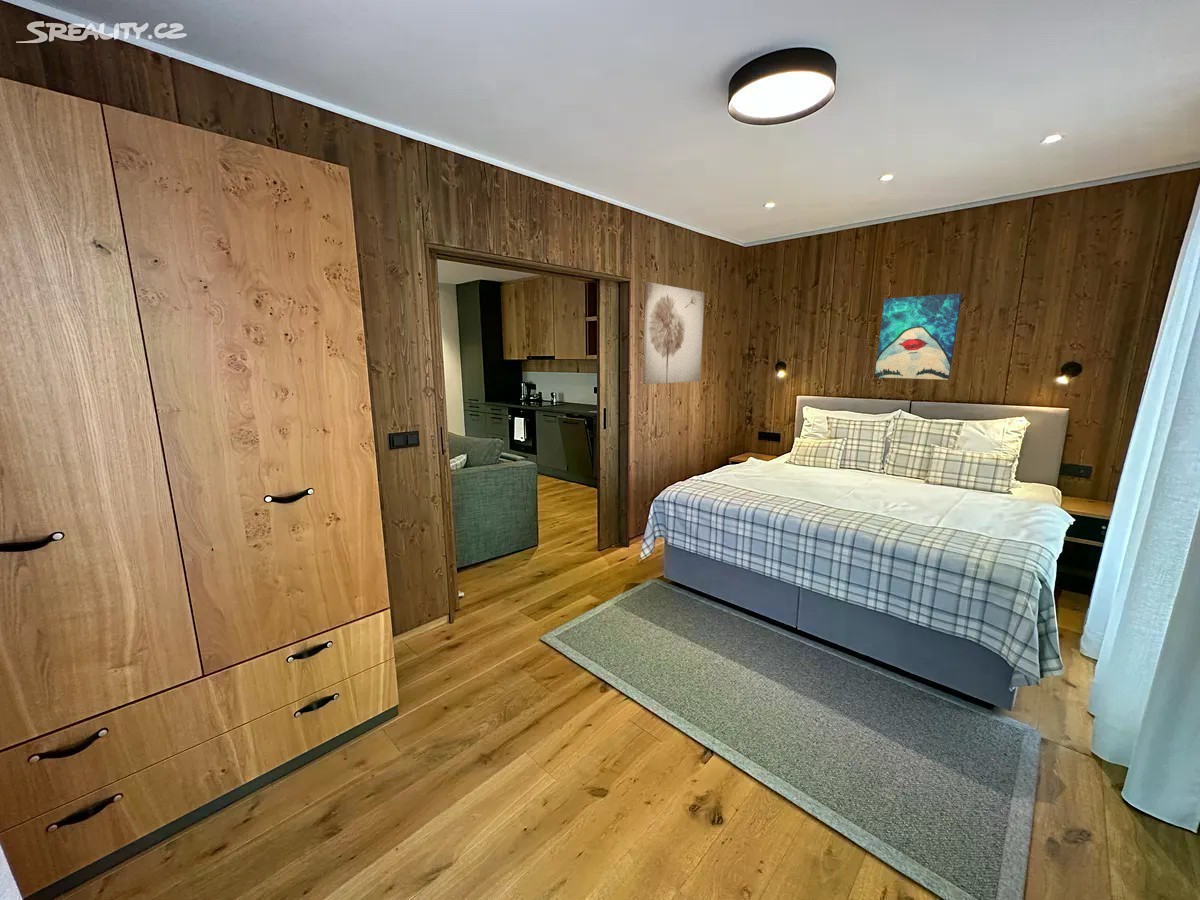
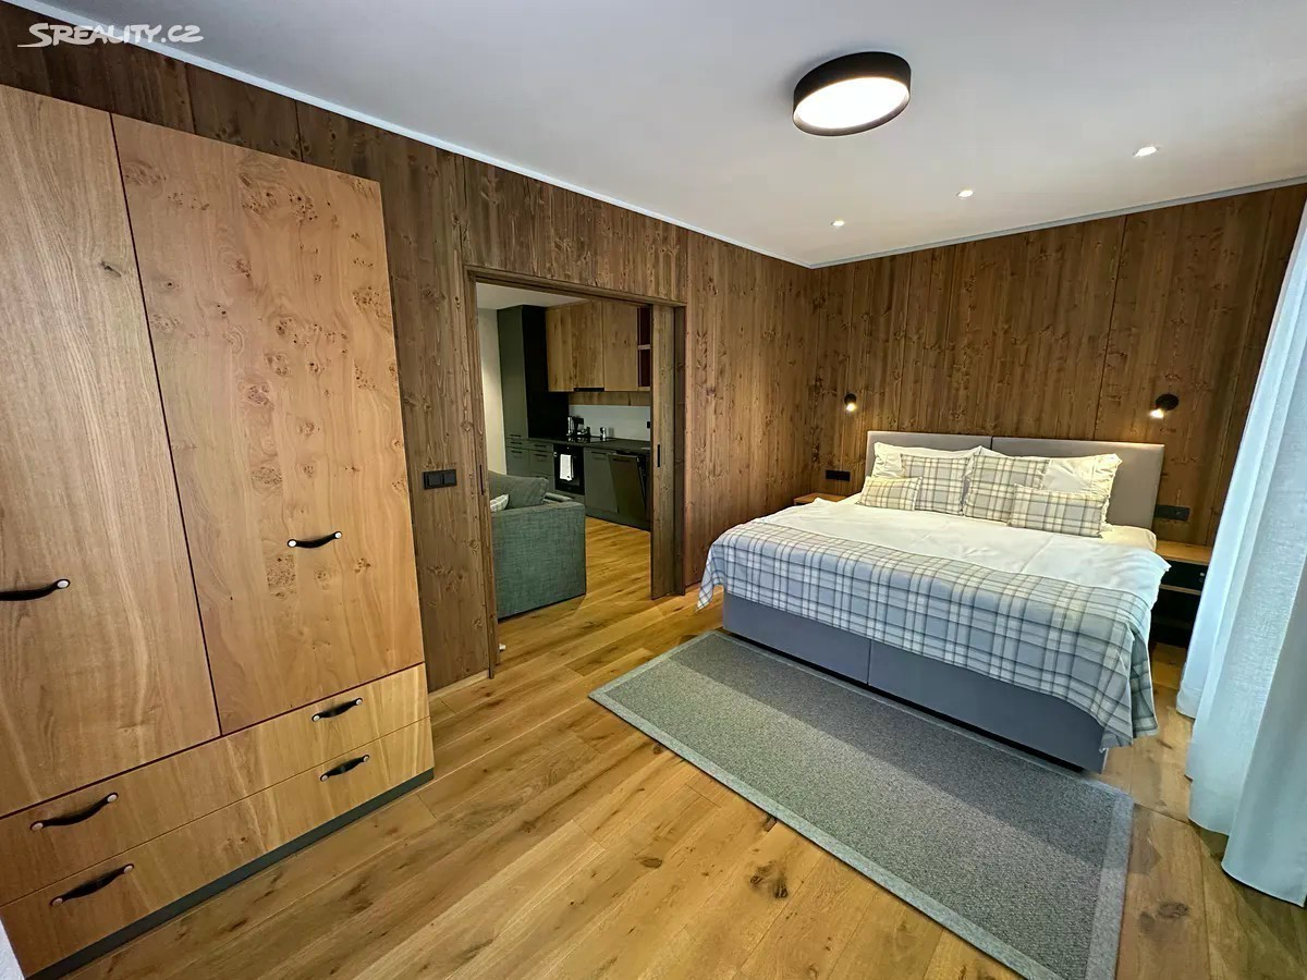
- wall art [642,281,705,385]
- wall art [874,292,963,381]
